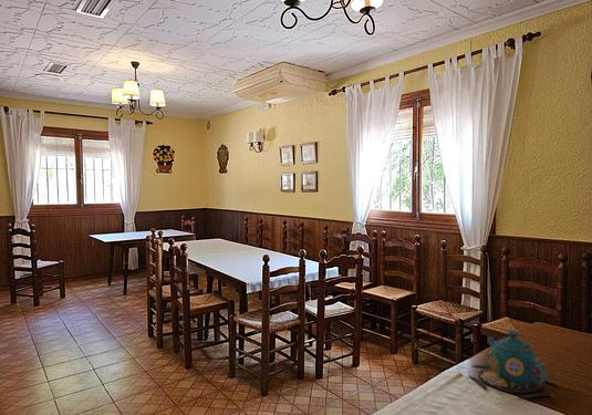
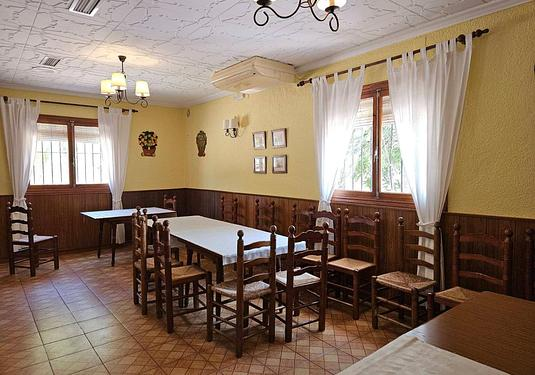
- teapot [468,329,559,400]
